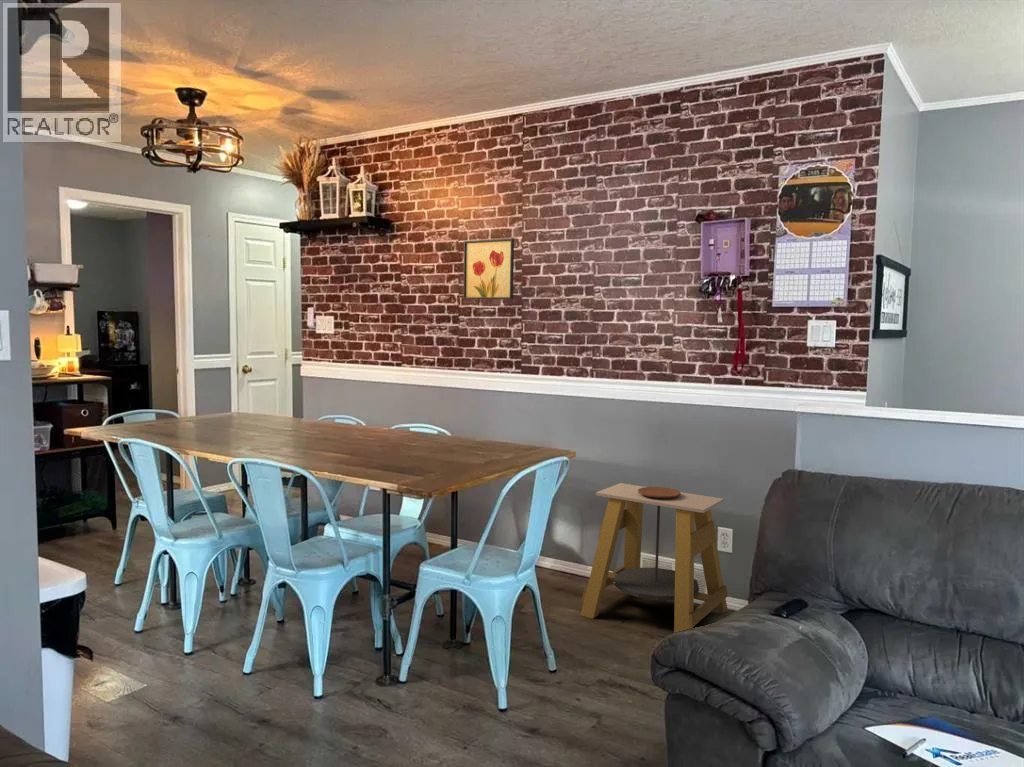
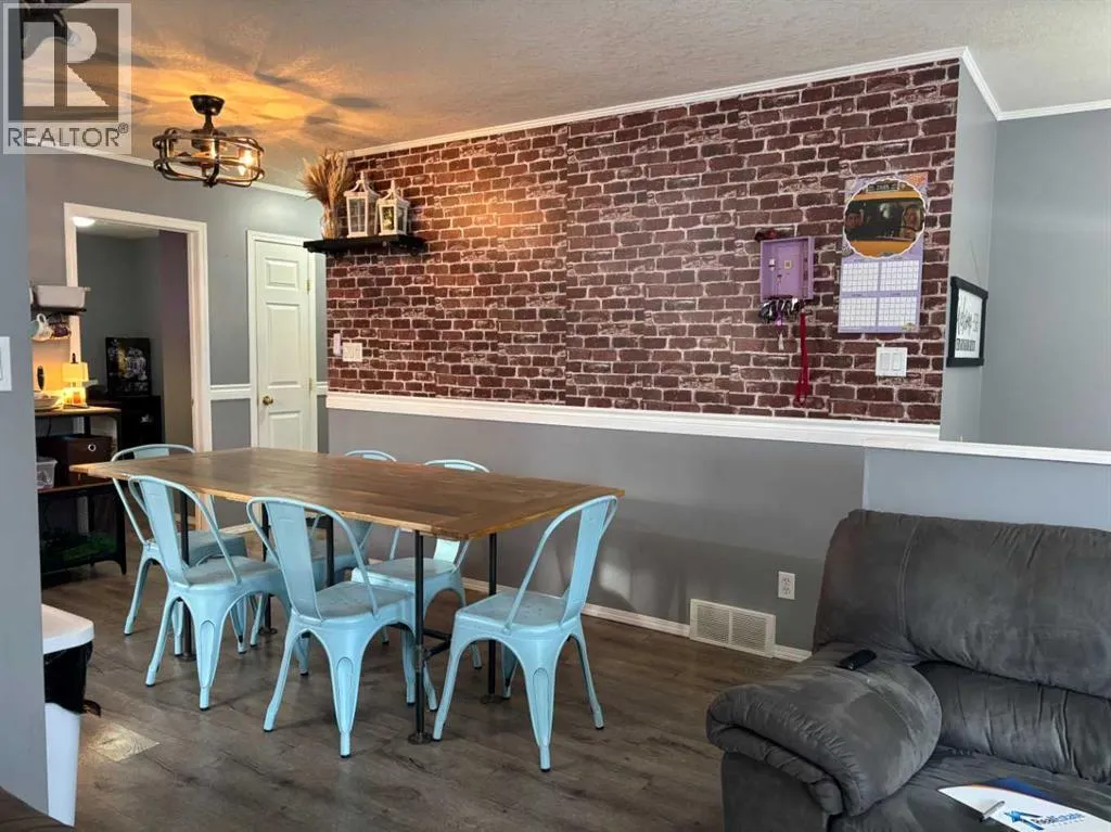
- side table [580,482,729,634]
- wall art [462,237,515,300]
